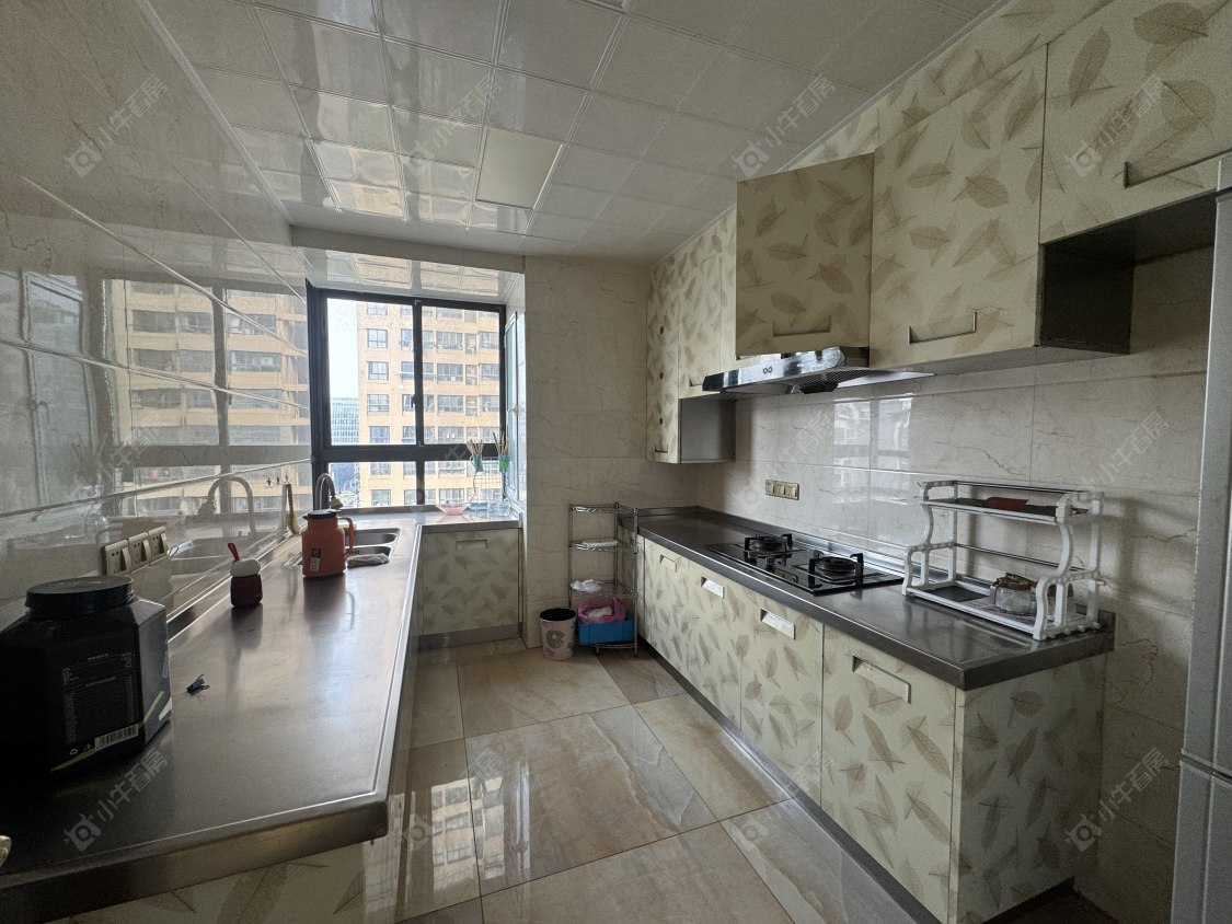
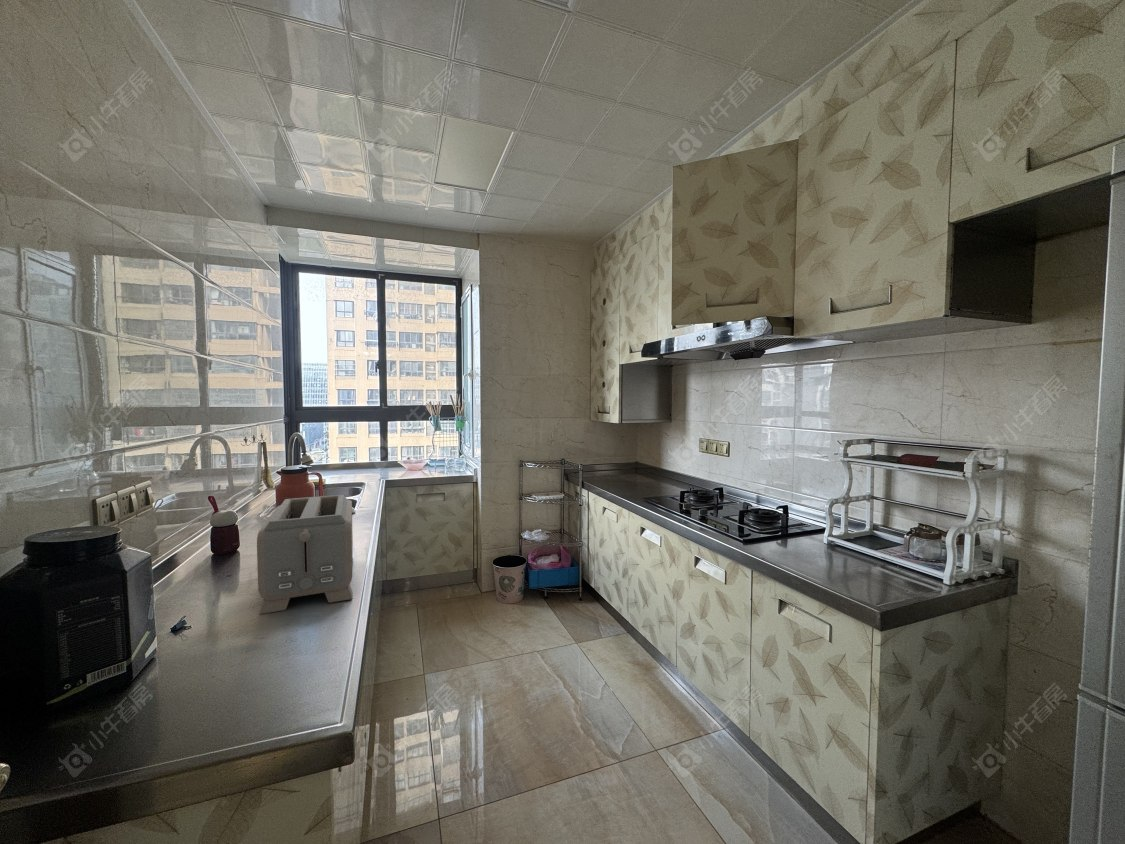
+ toaster [256,494,354,615]
